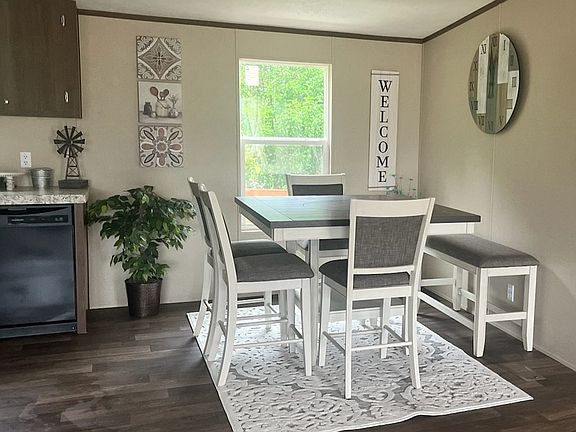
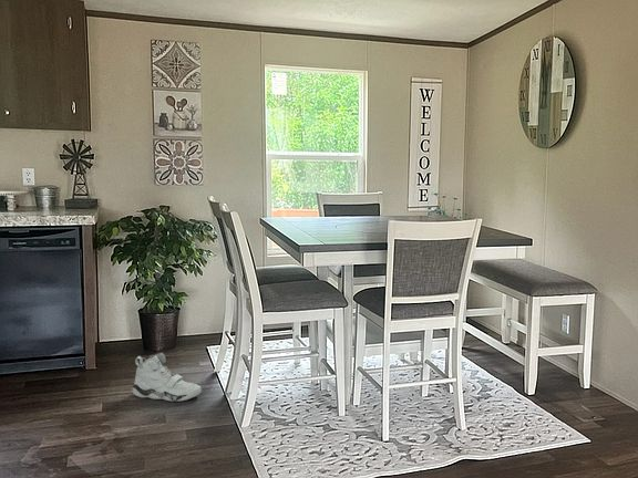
+ sneaker [132,352,203,403]
